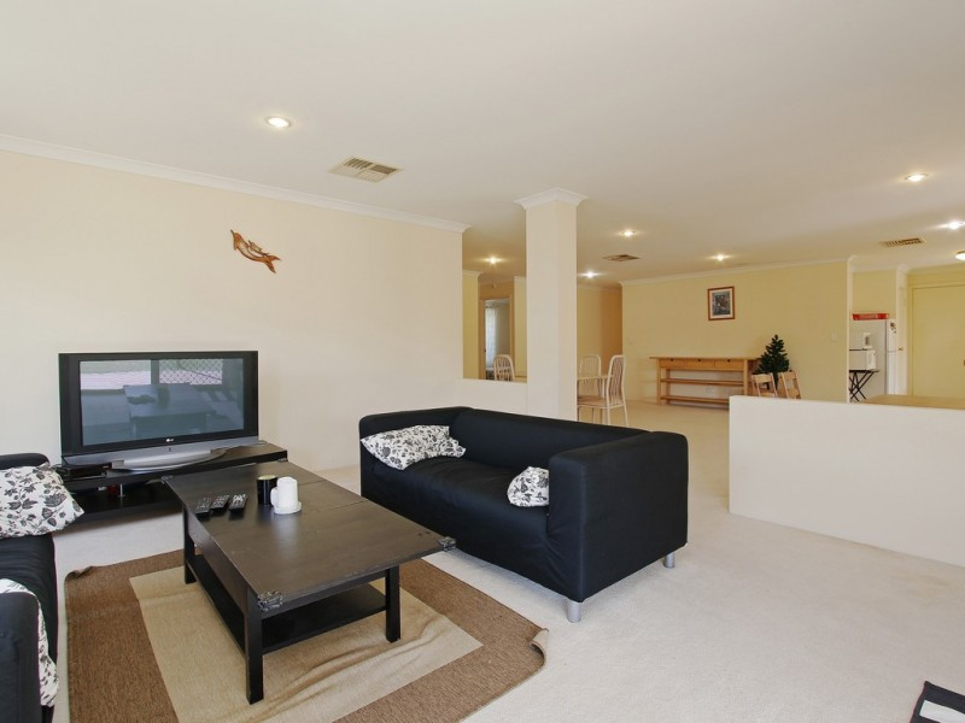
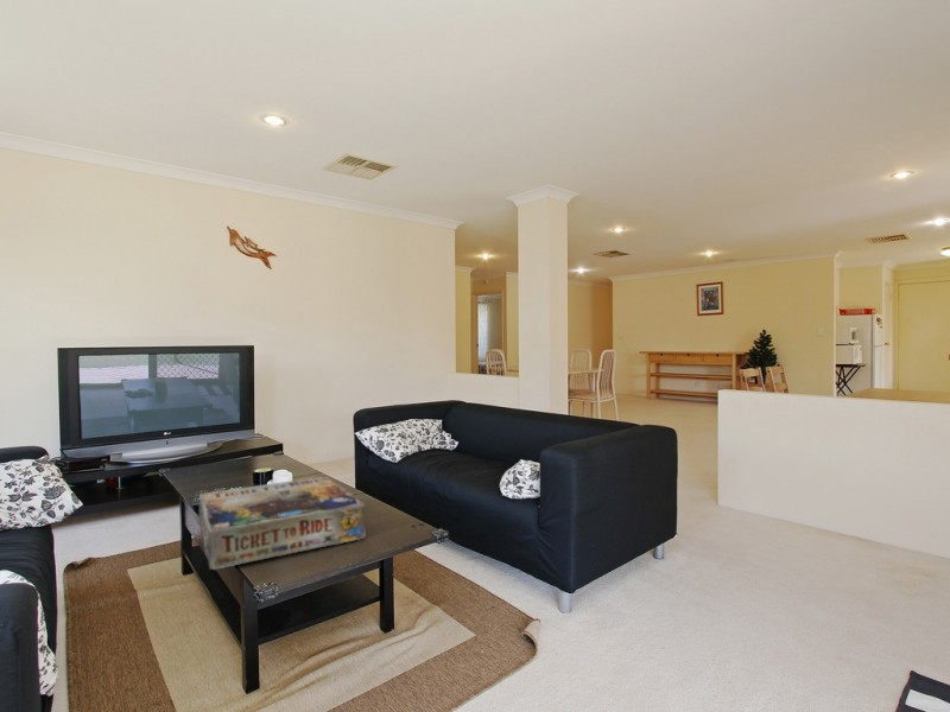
+ board game [198,476,367,571]
